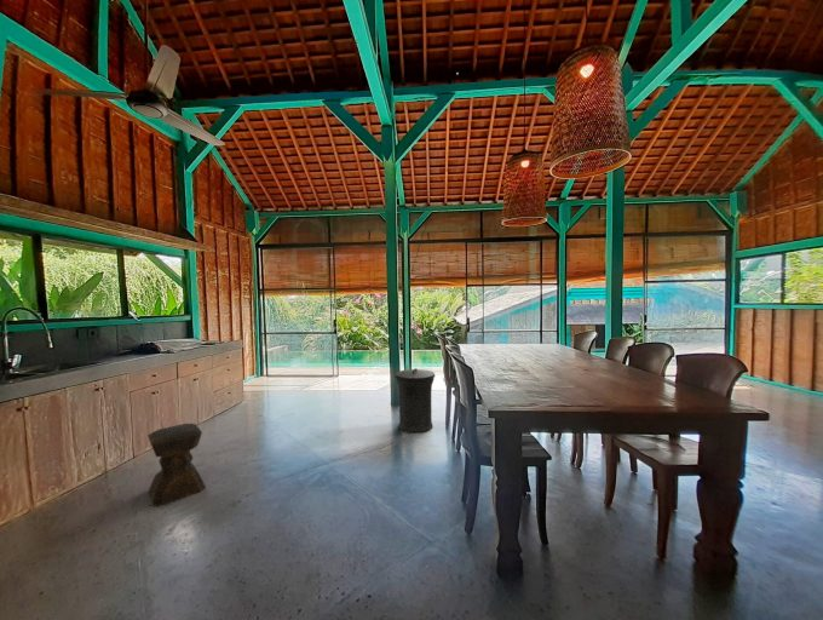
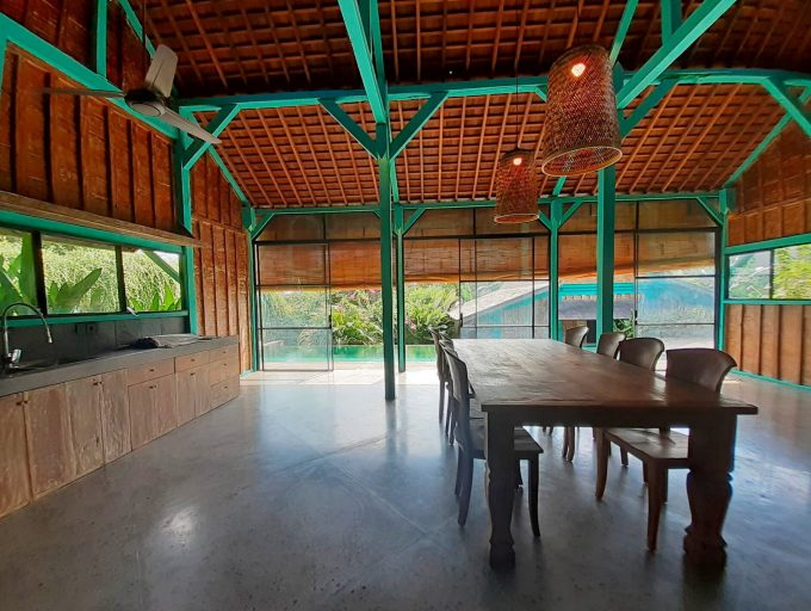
- stool [146,423,207,507]
- trash can [395,367,437,435]
